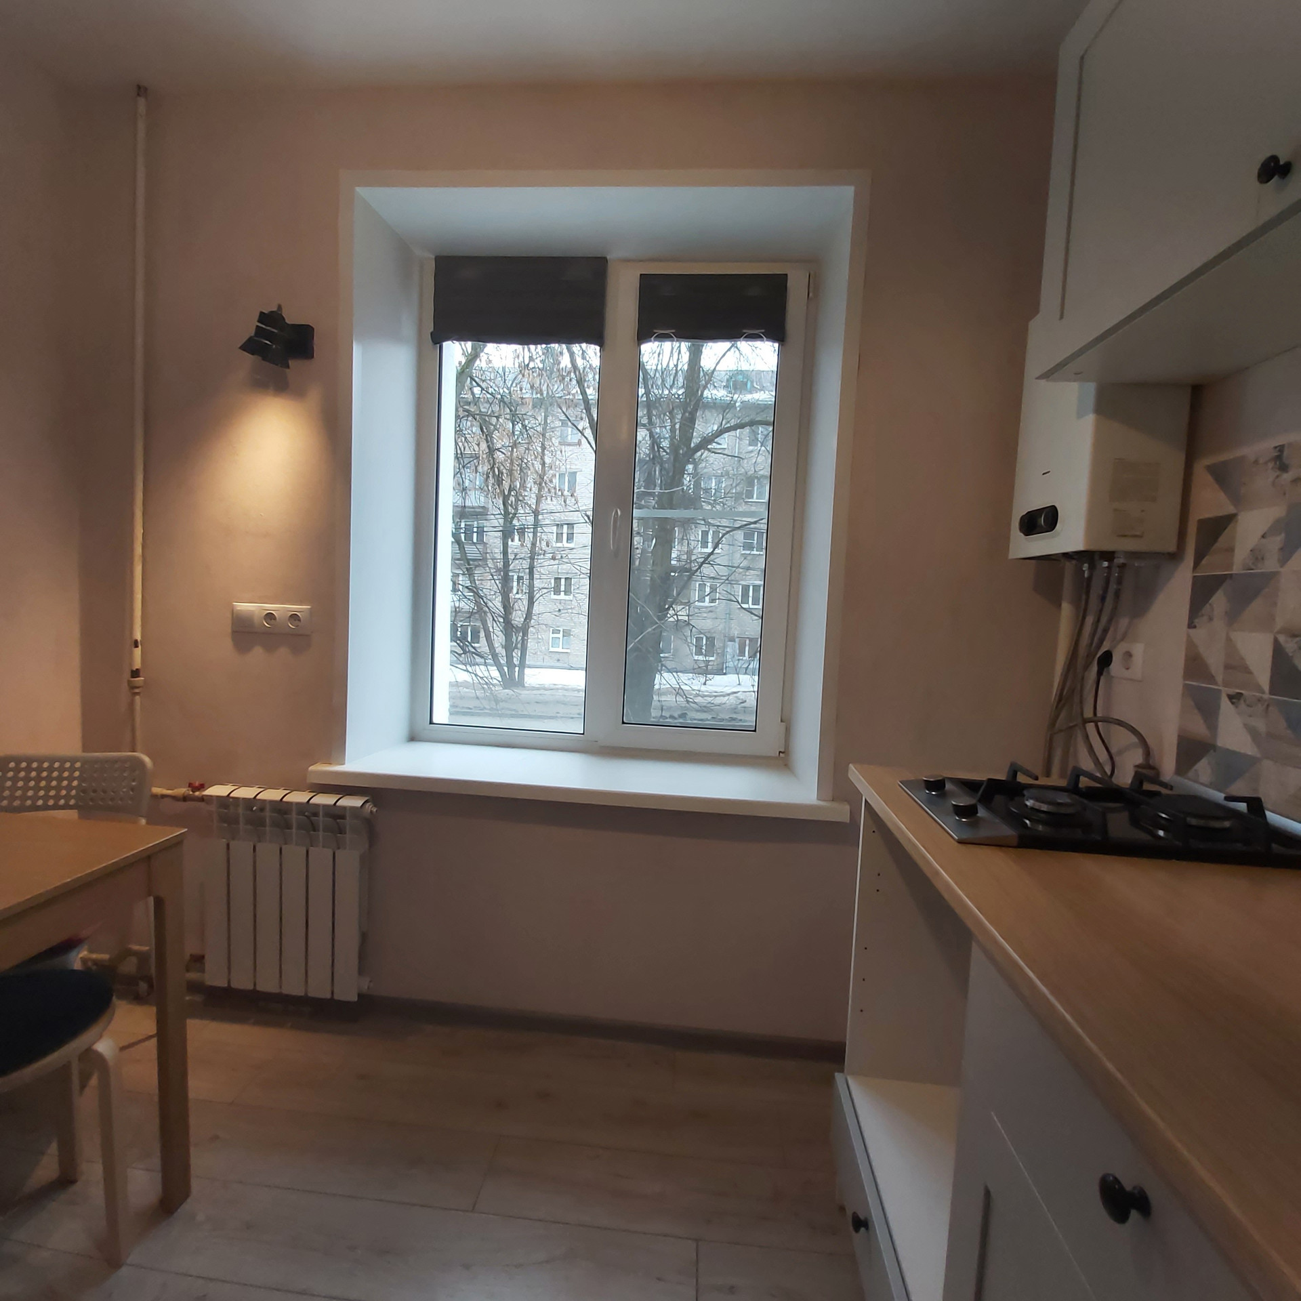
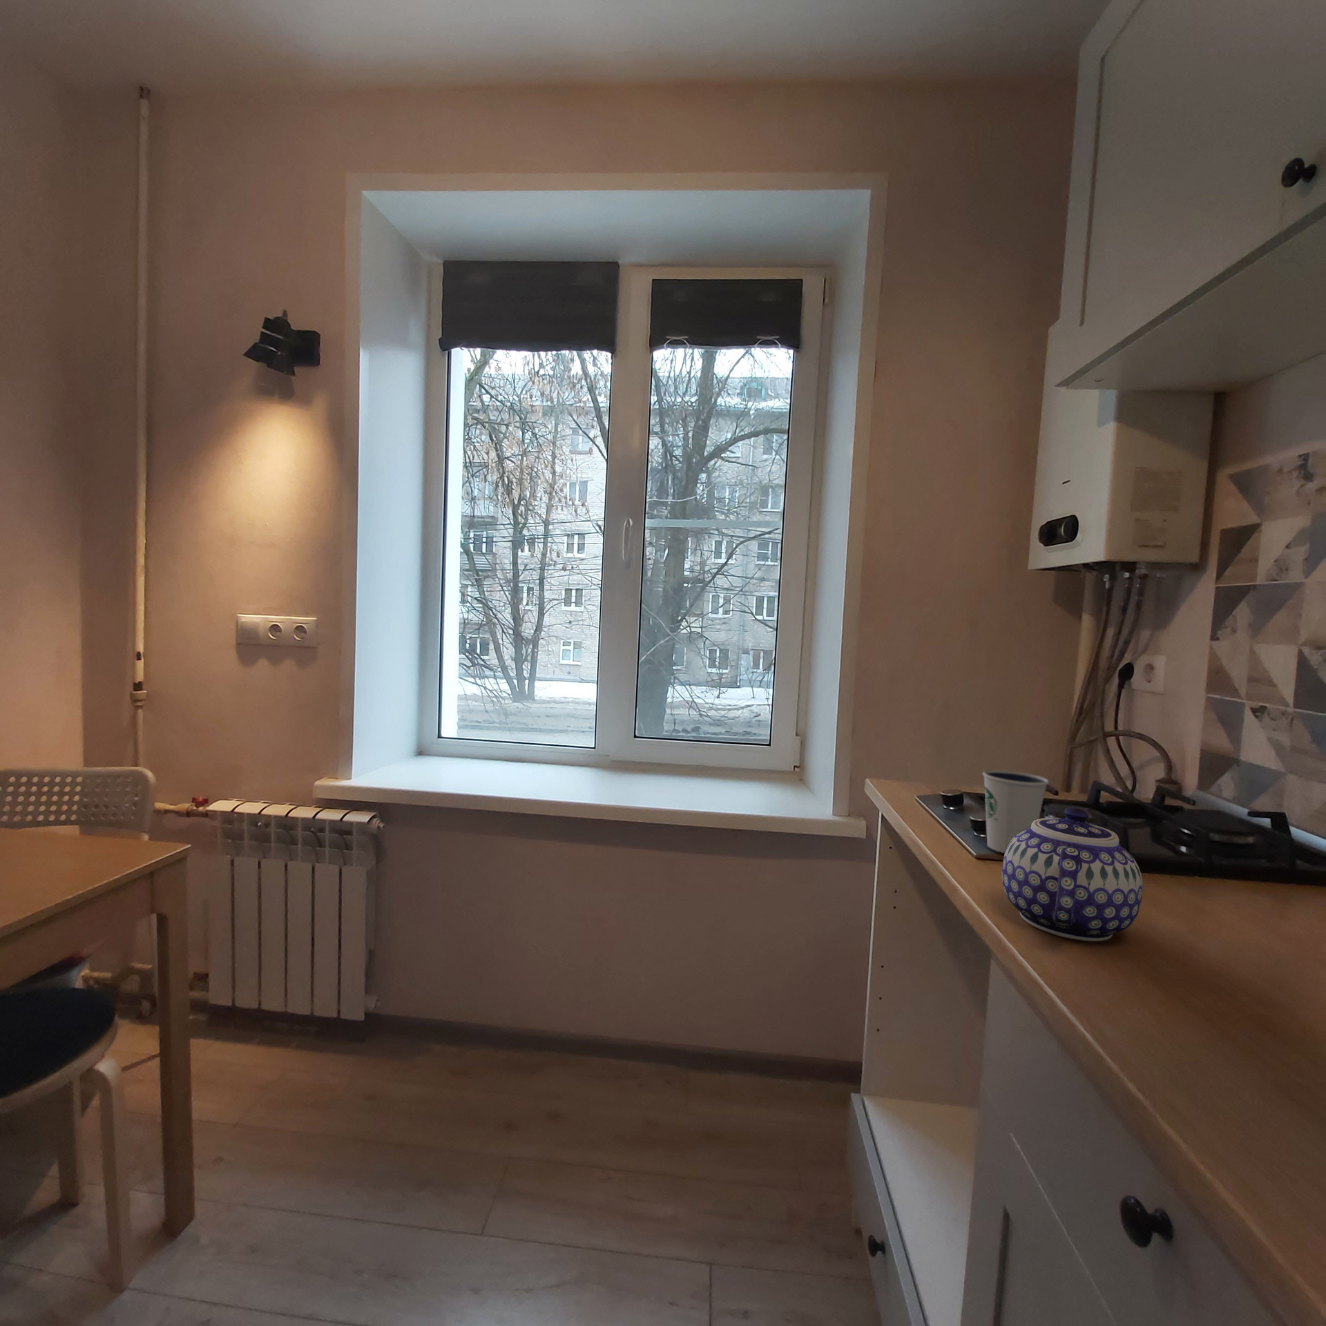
+ dixie cup [982,770,1049,854]
+ teapot [1002,806,1144,942]
